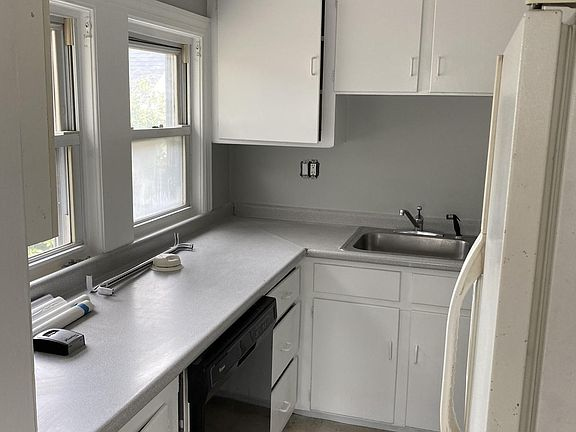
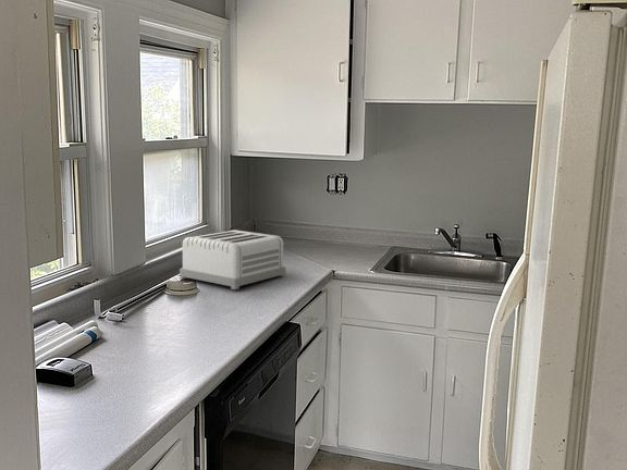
+ toaster [179,230,286,290]
